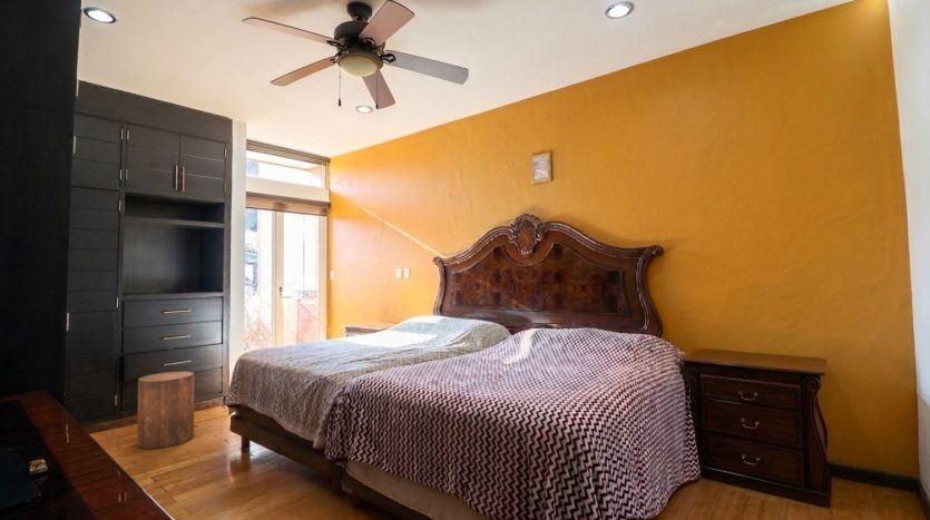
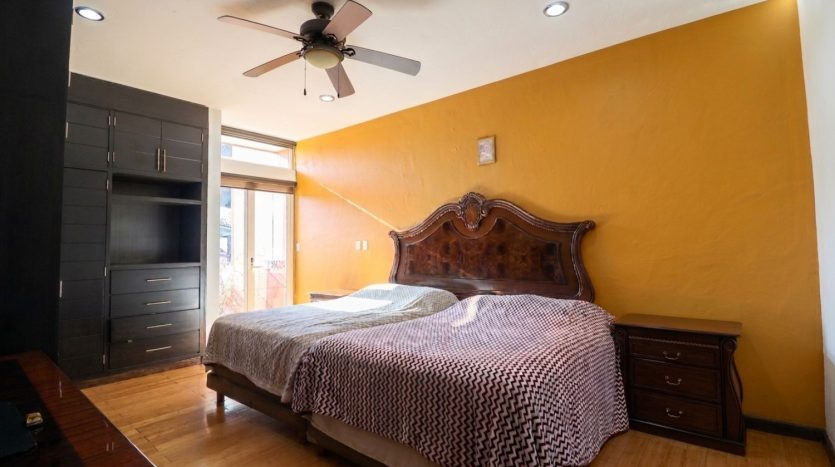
- stool [136,371,196,450]
